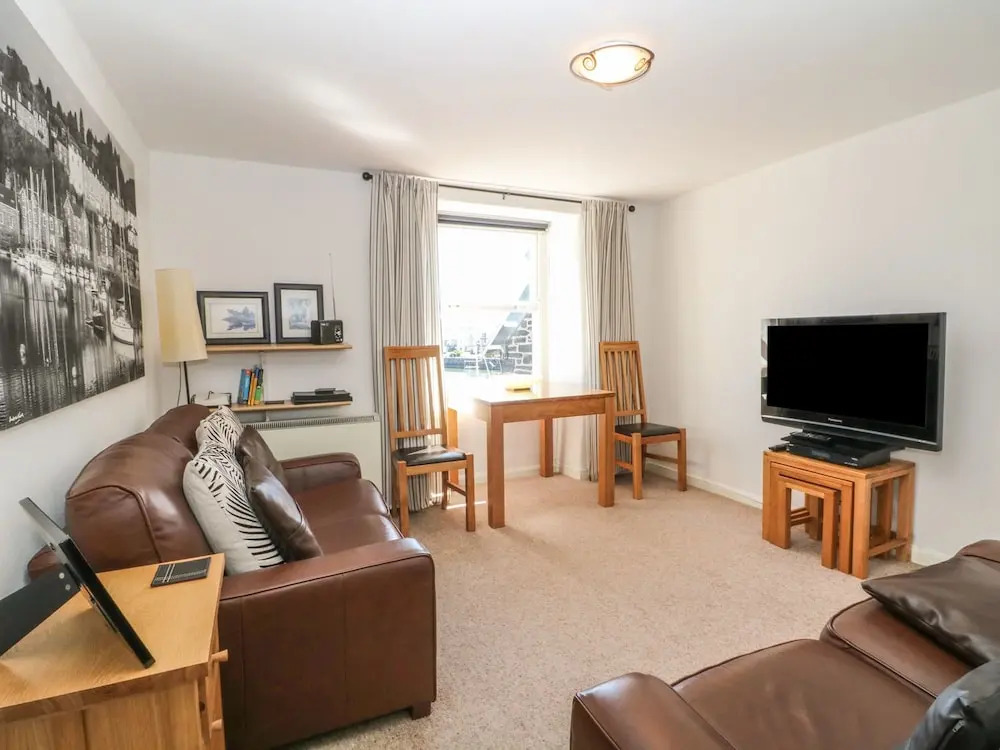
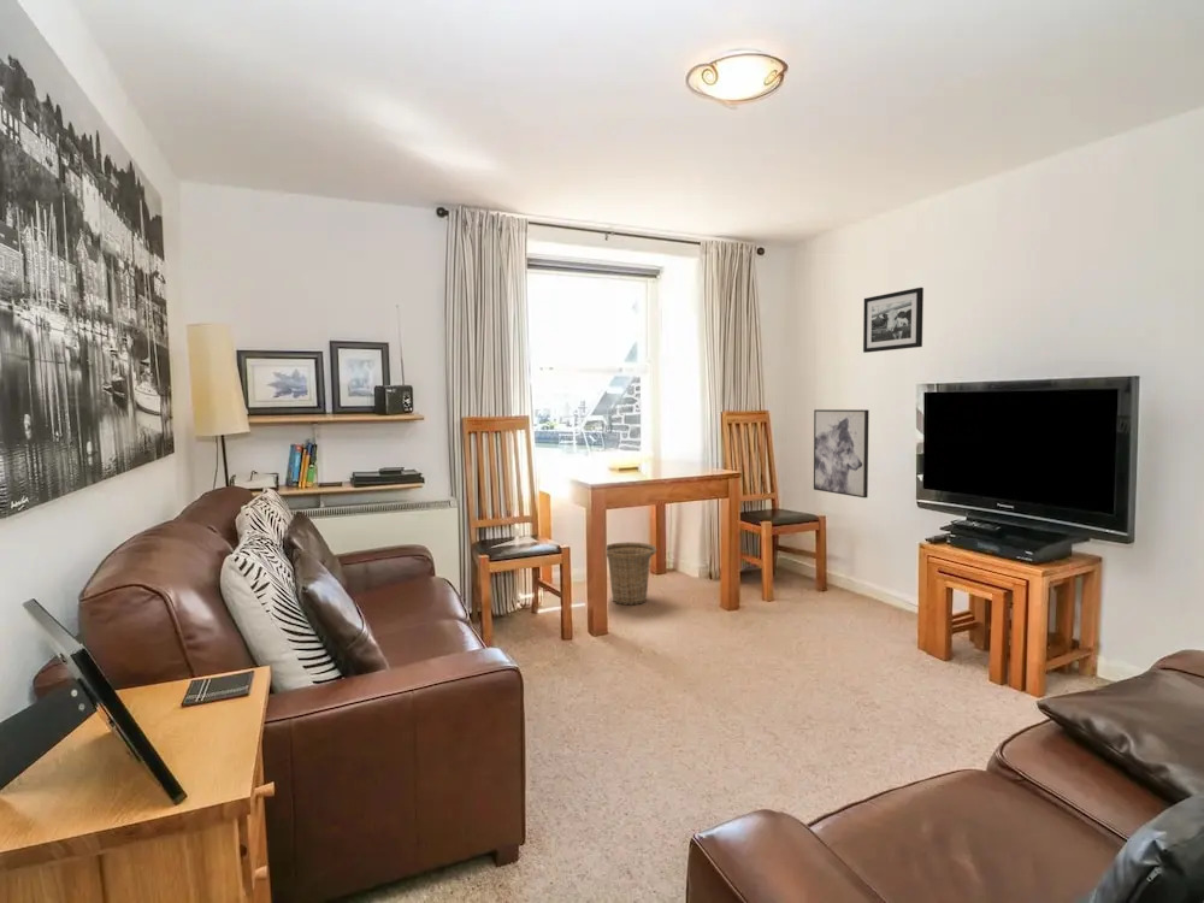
+ picture frame [862,287,925,354]
+ basket [606,541,657,606]
+ wall art [813,408,870,498]
